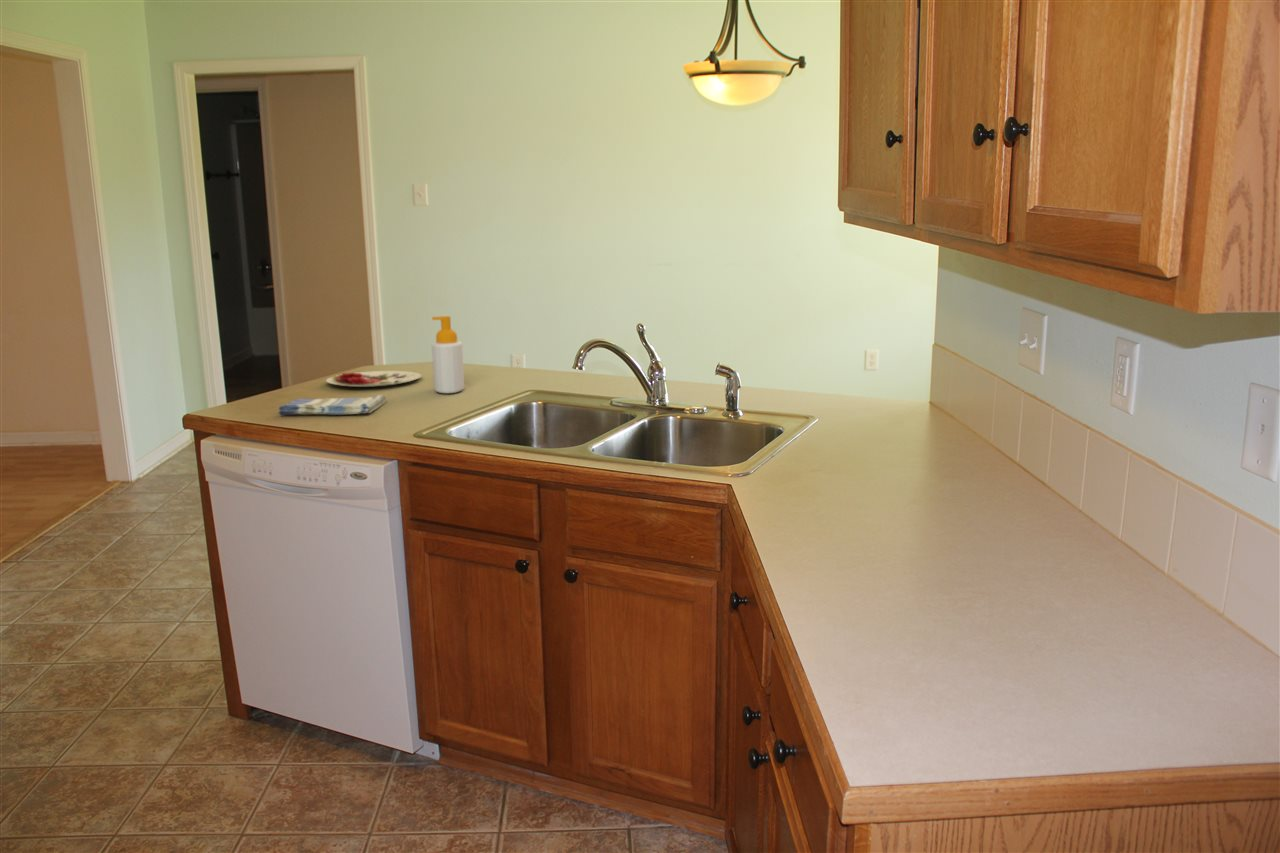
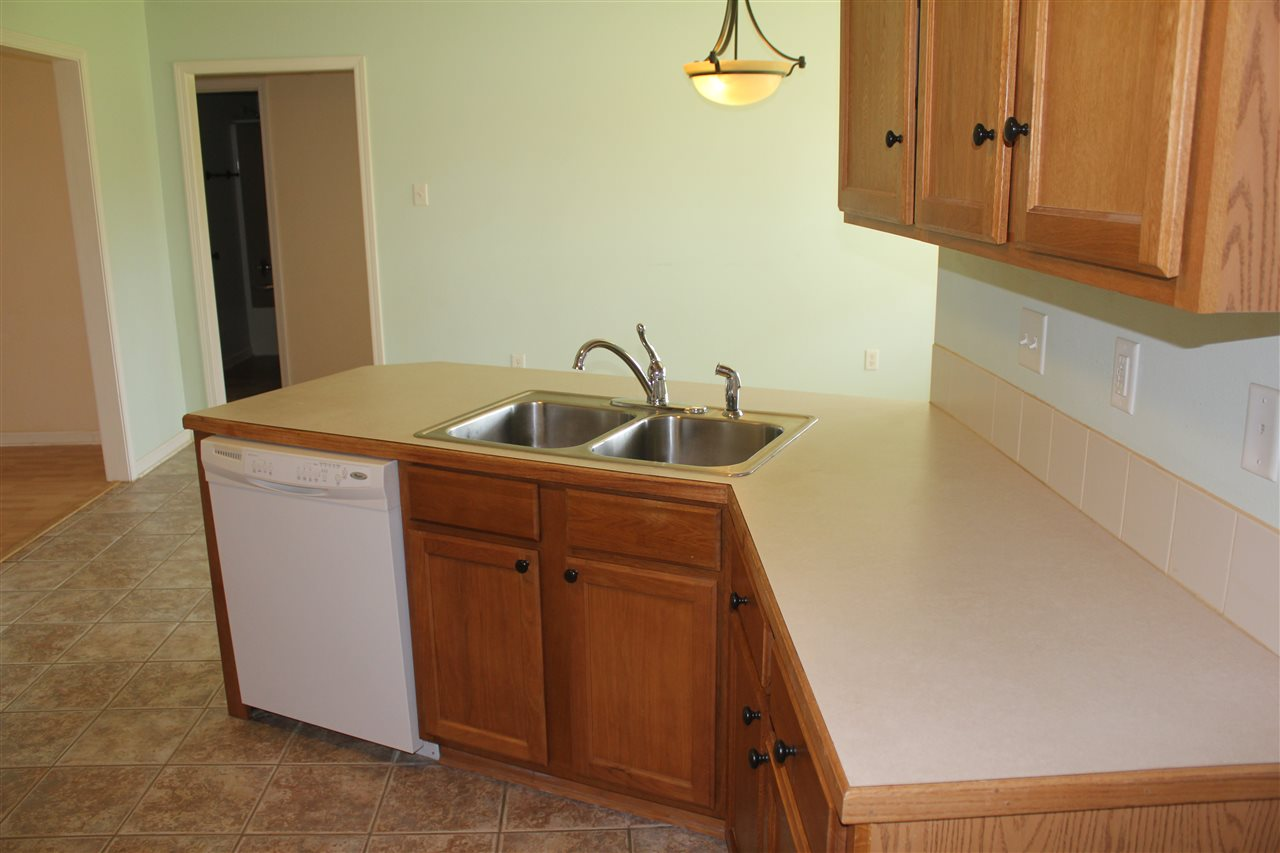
- dish towel [277,394,387,416]
- plate [325,370,422,388]
- soap bottle [431,315,465,394]
